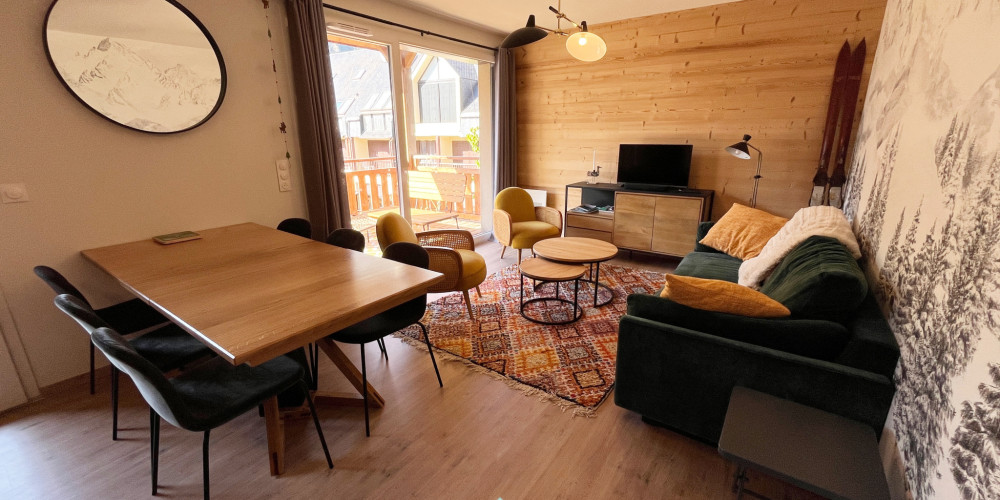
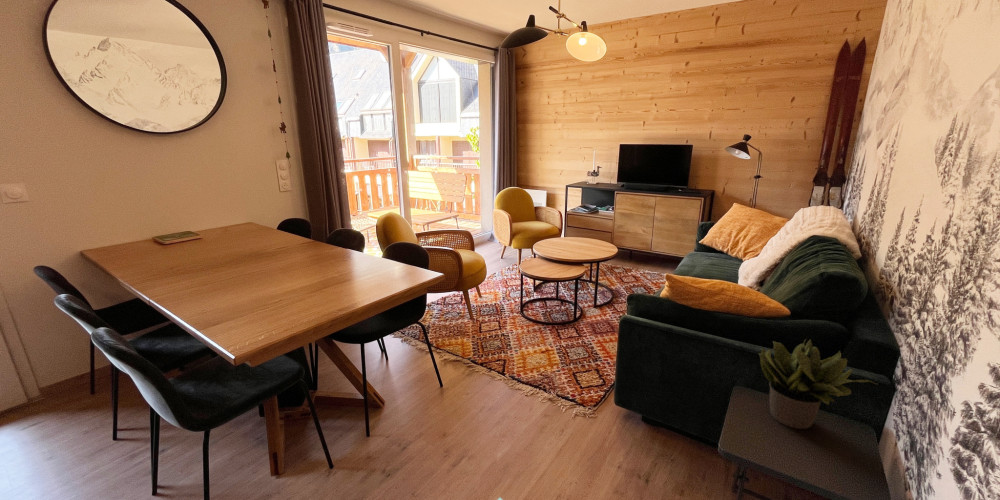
+ potted plant [758,338,879,430]
